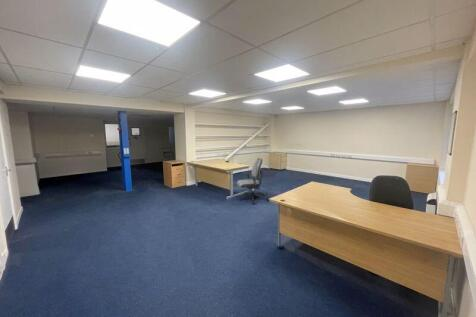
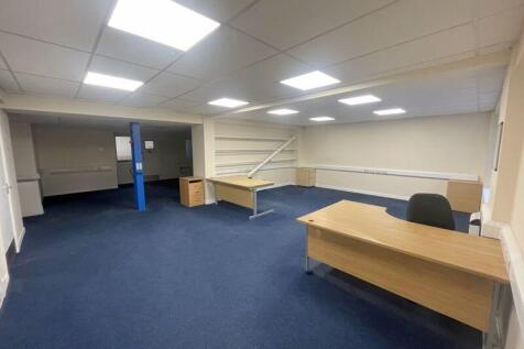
- office chair [236,157,270,205]
